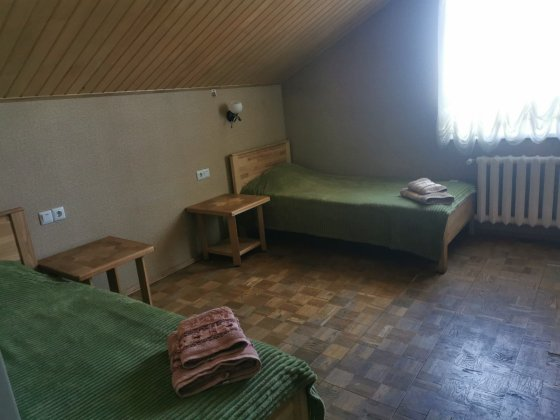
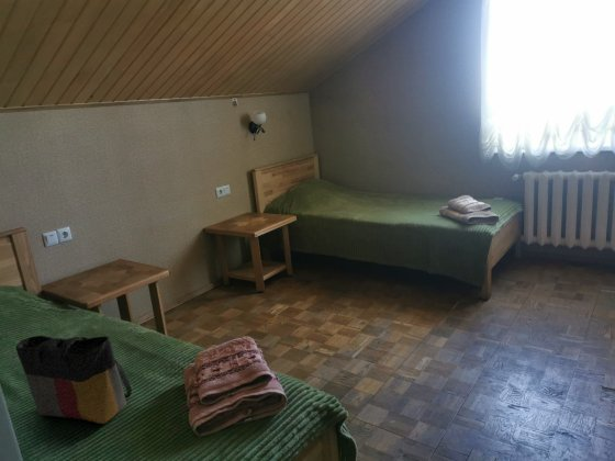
+ tote bag [15,335,133,425]
